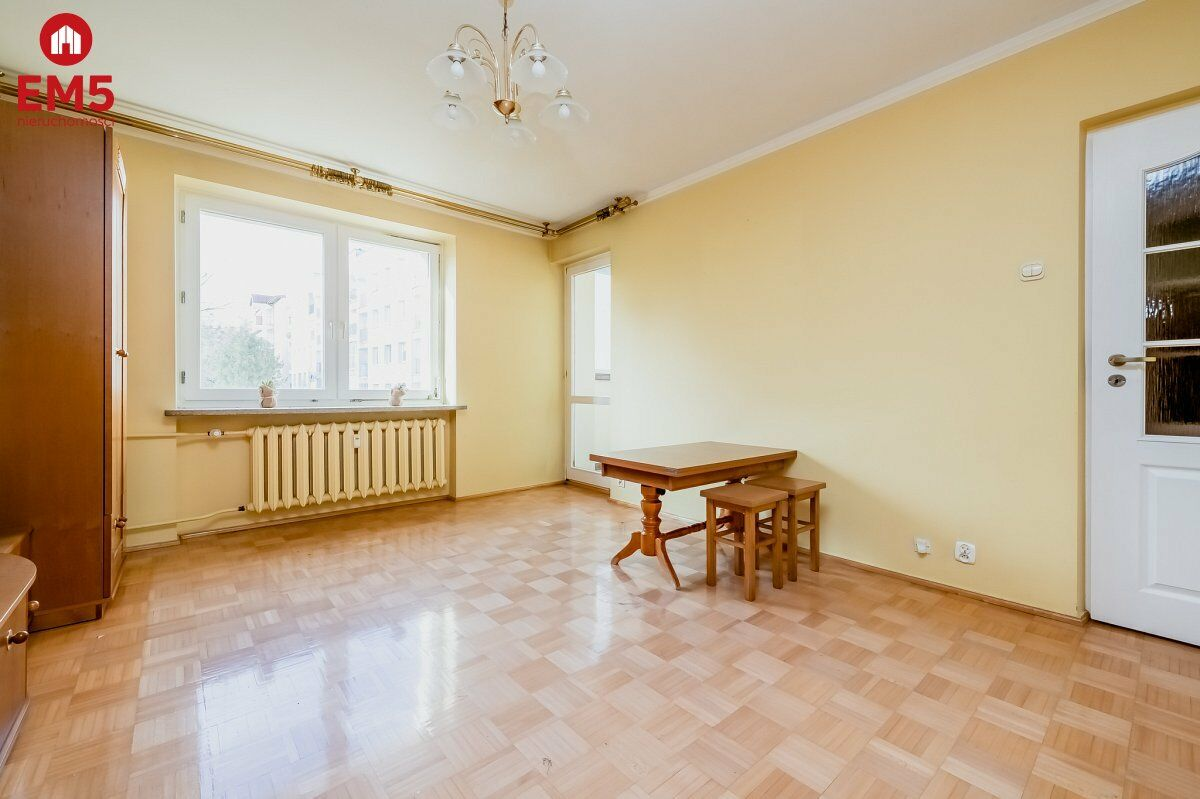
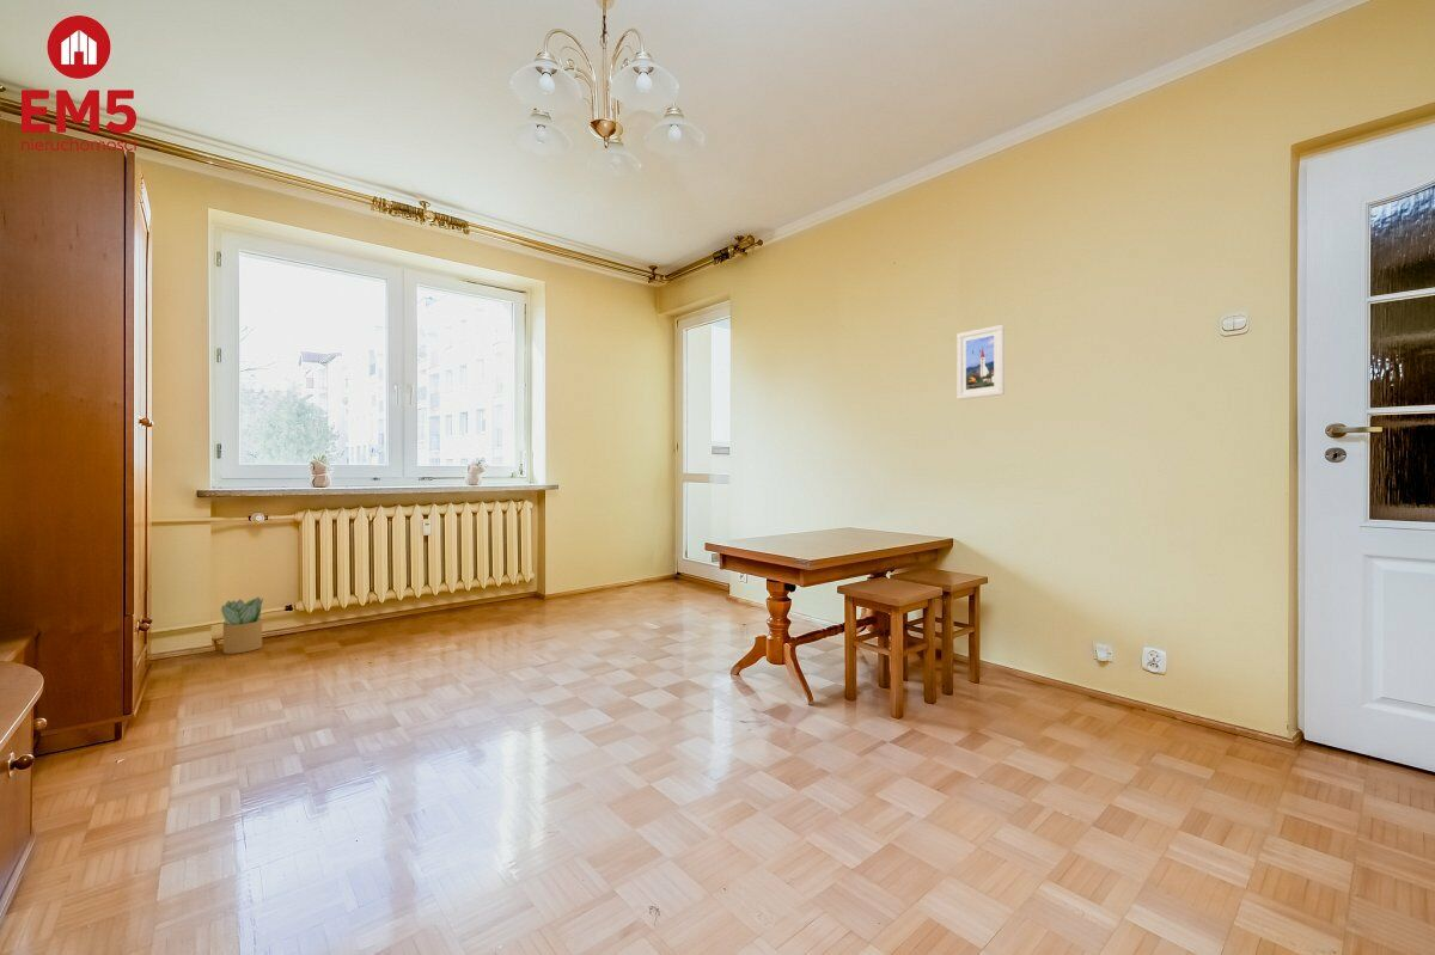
+ potted plant [219,596,264,655]
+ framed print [955,324,1006,400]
